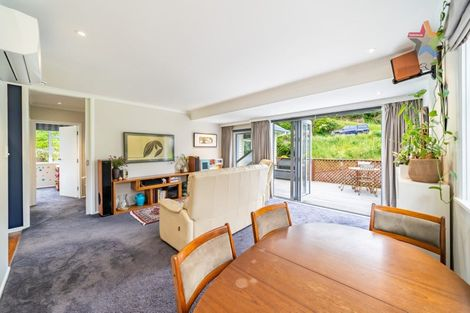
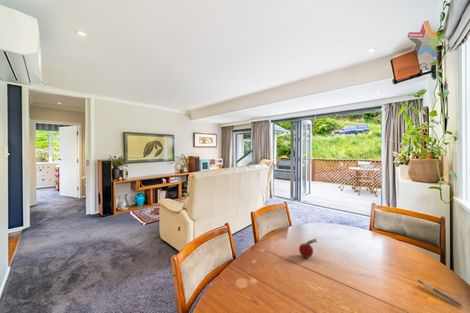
+ pen [416,278,464,308]
+ fruit [298,238,318,259]
